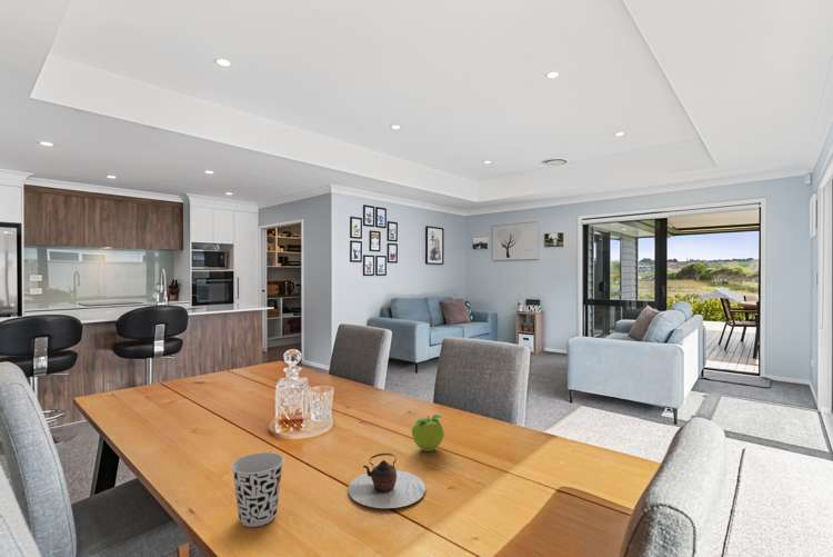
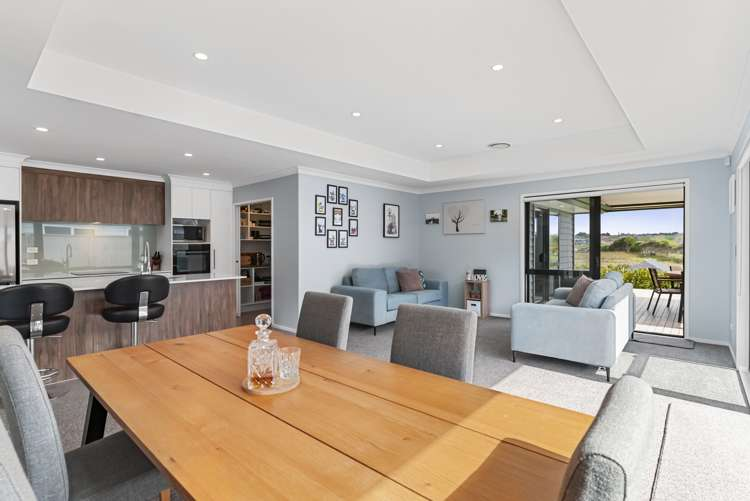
- fruit [411,414,445,452]
- teapot [348,452,426,509]
- cup [230,451,284,528]
